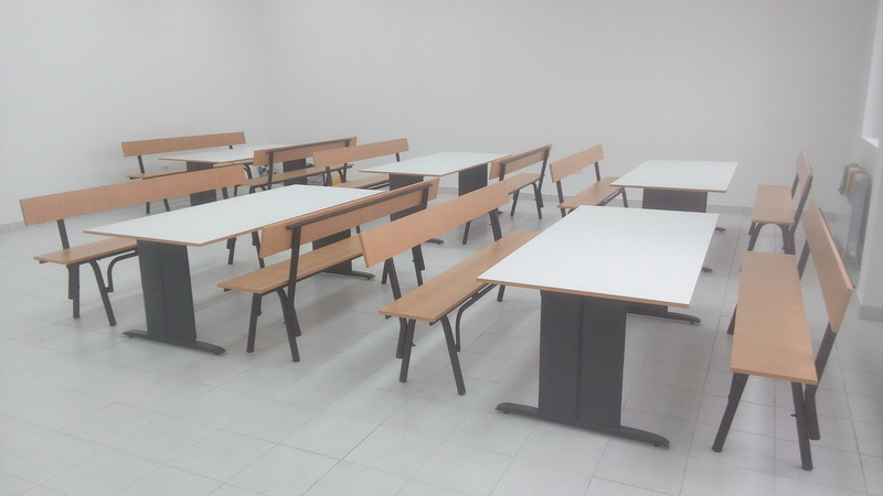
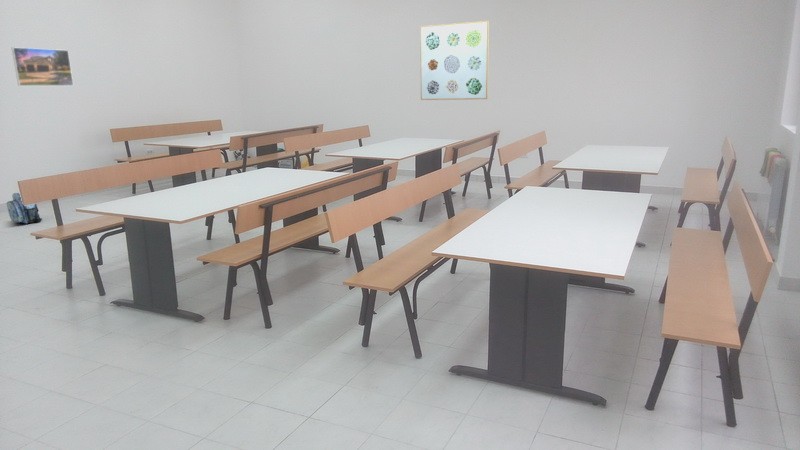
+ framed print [11,46,74,87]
+ wall art [419,20,490,101]
+ backpack [6,192,43,225]
